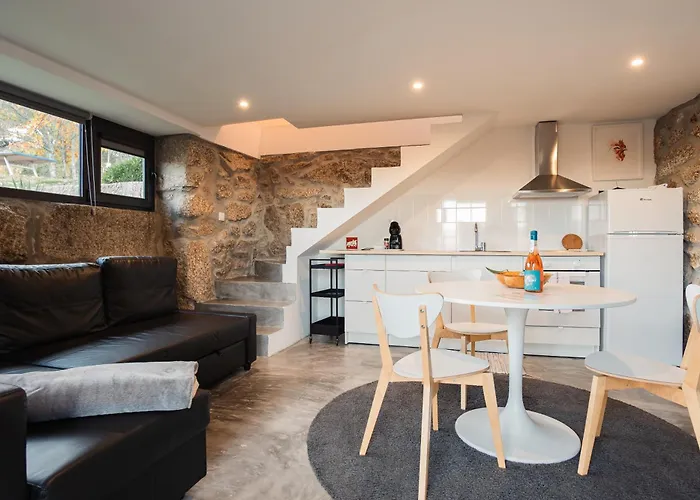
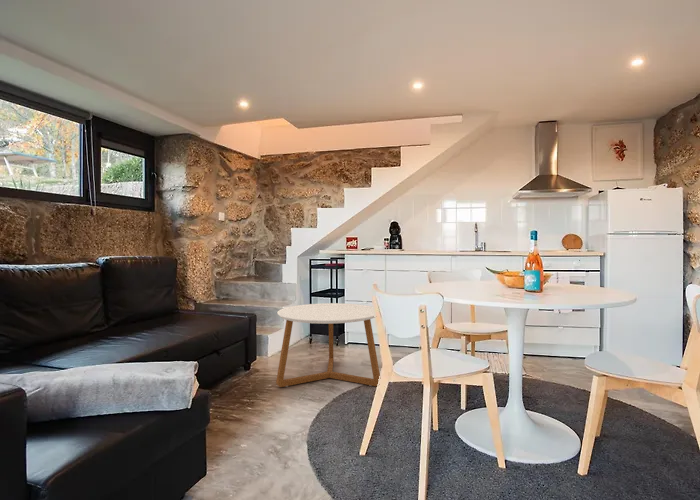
+ coffee table [275,302,381,388]
